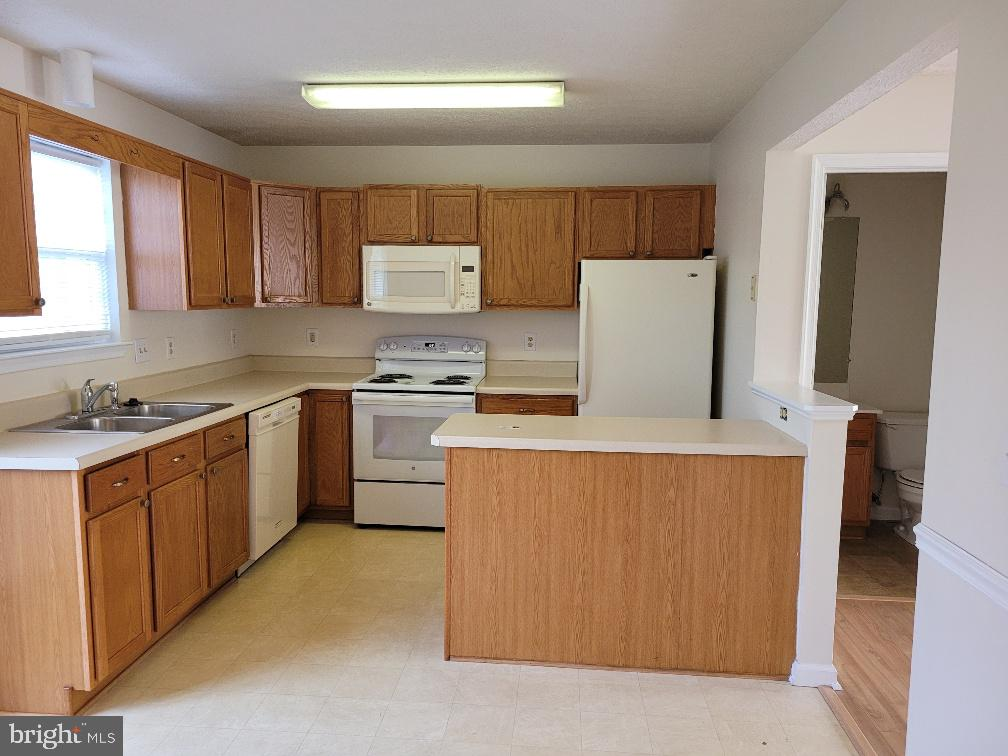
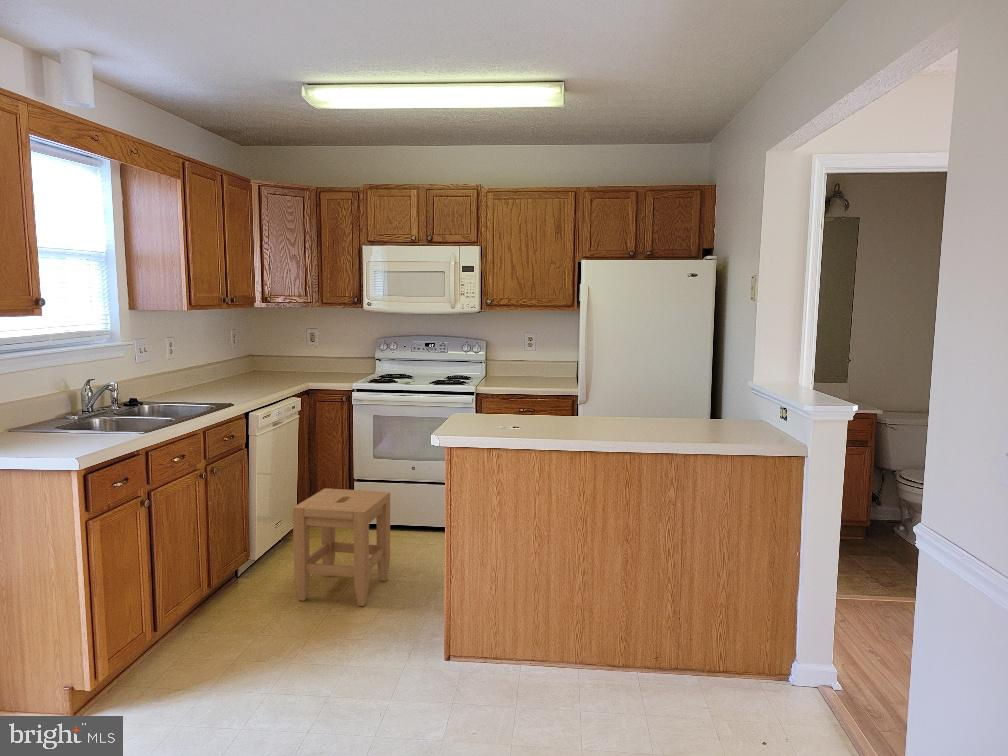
+ stool [292,487,391,607]
